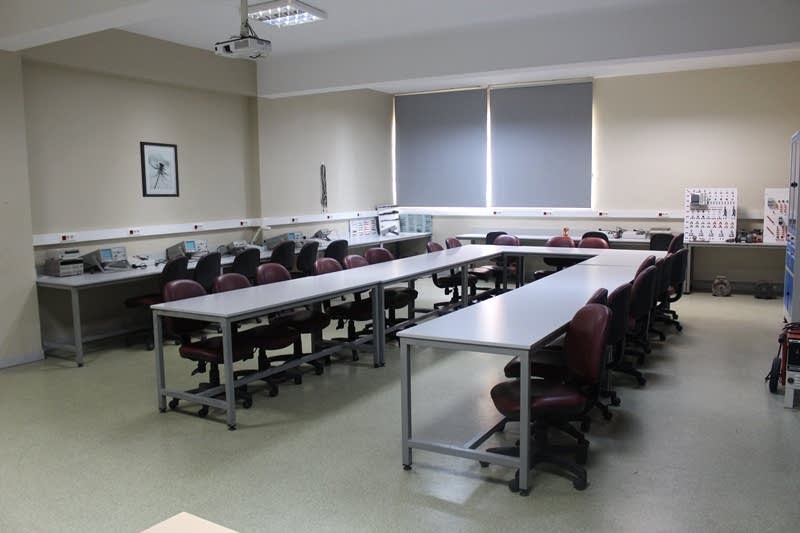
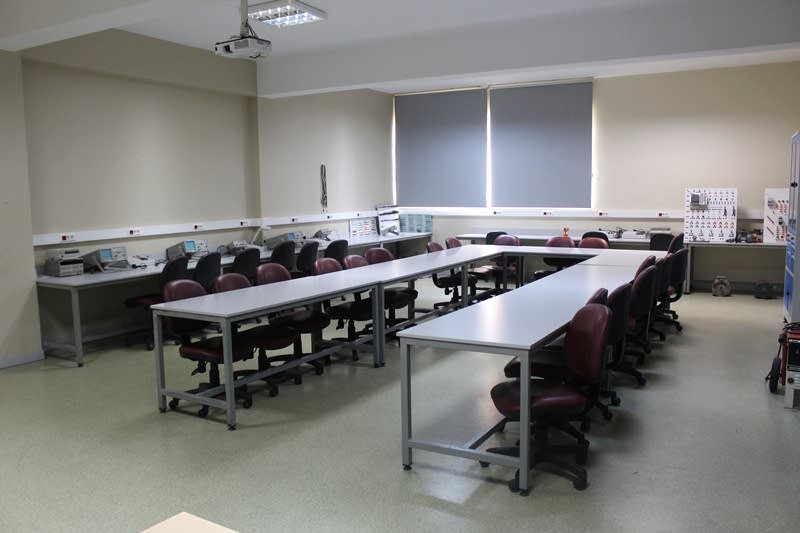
- wall art [139,141,180,198]
